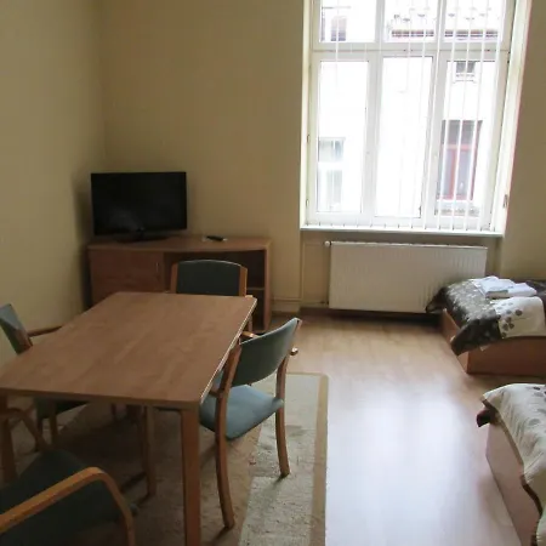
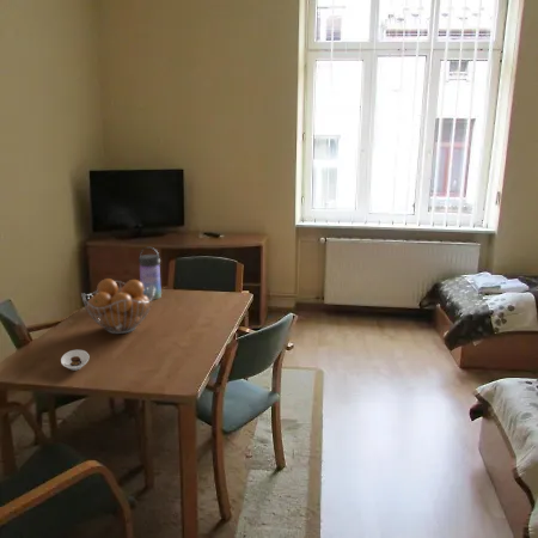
+ fruit basket [80,277,154,335]
+ water bottle [137,246,163,300]
+ saucer [60,349,91,371]
